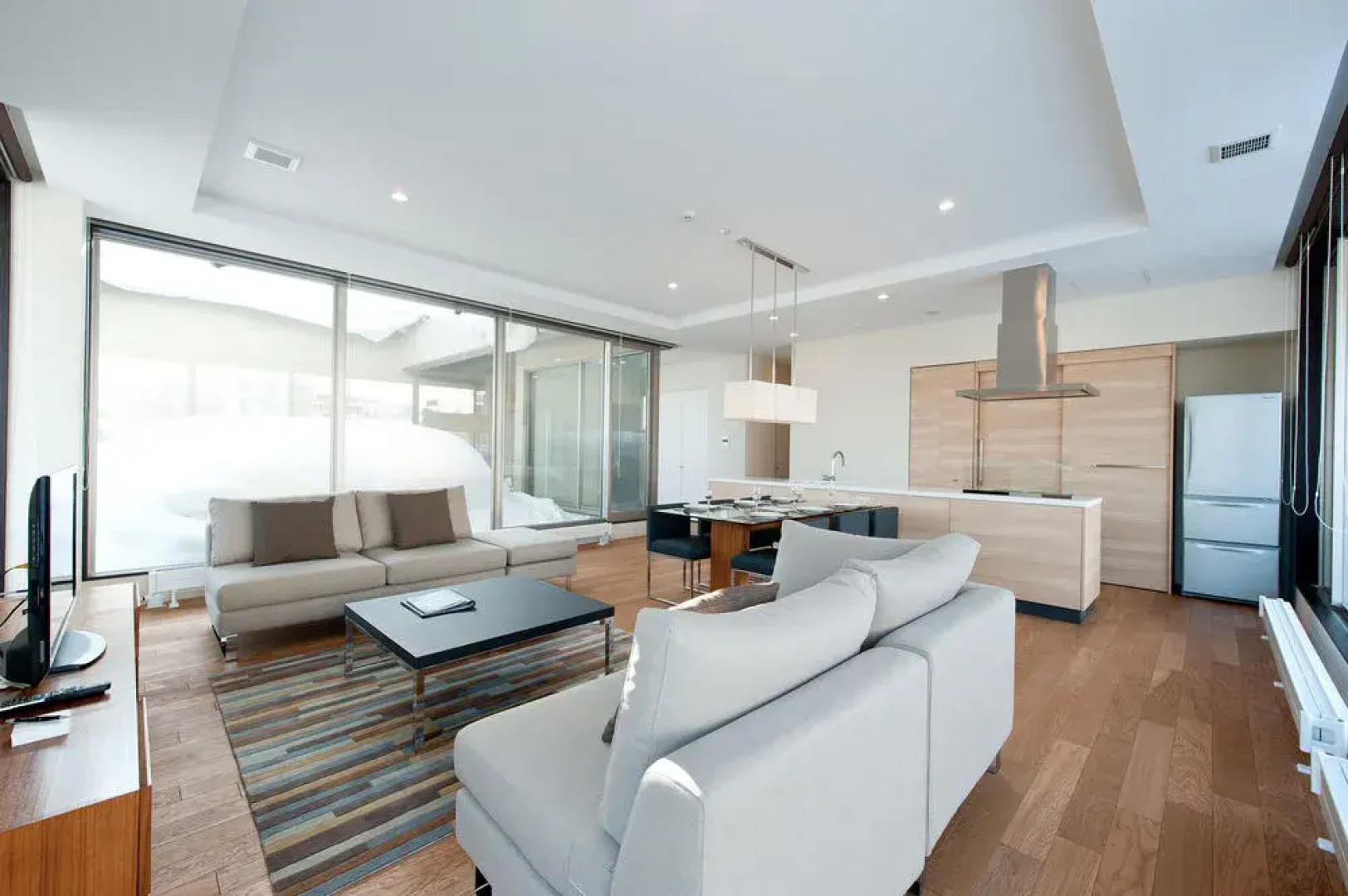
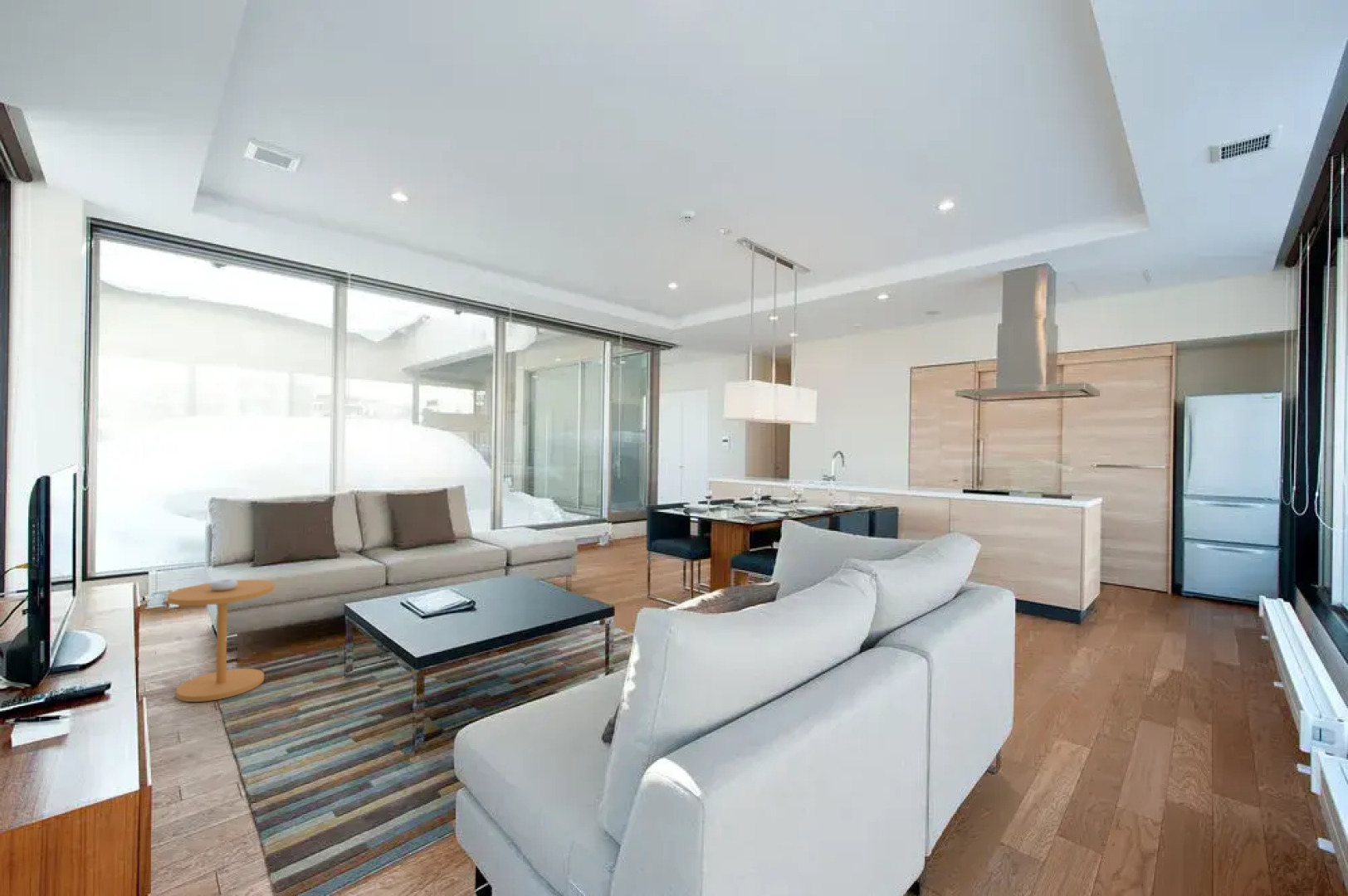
+ side table [167,578,276,703]
